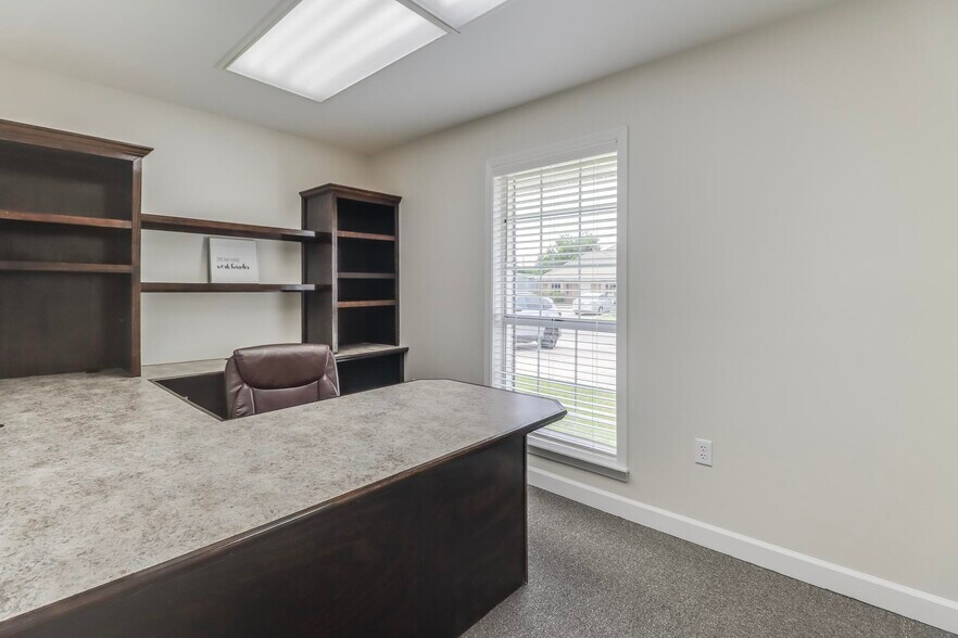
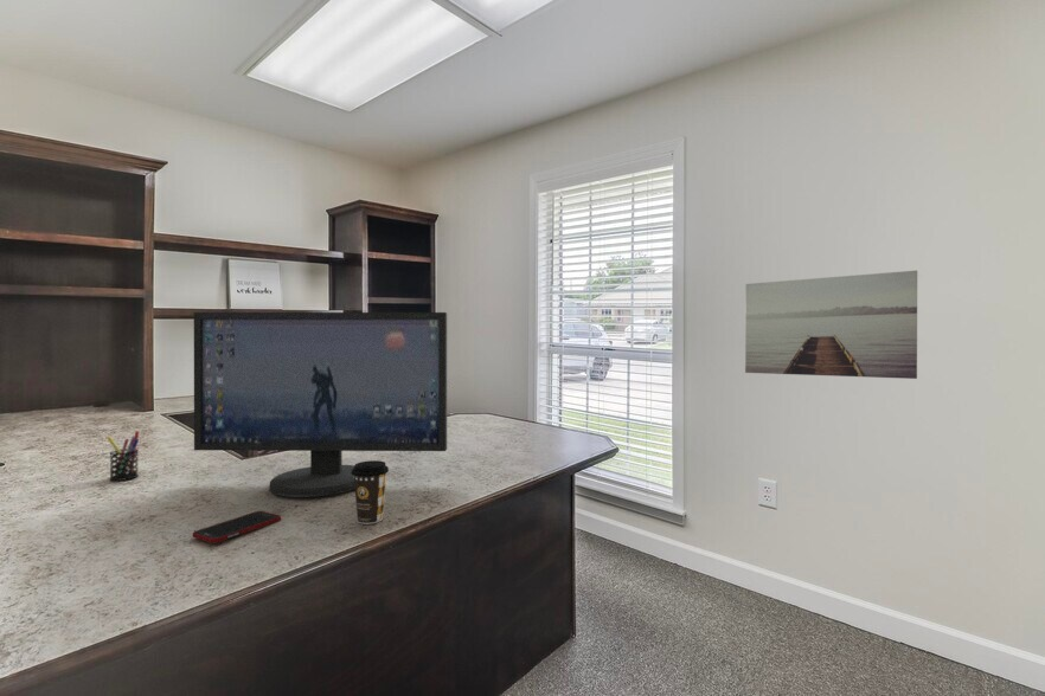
+ computer monitor [193,311,448,498]
+ wall art [744,269,918,380]
+ pen holder [105,430,140,482]
+ coffee cup [352,459,390,526]
+ cell phone [191,510,282,544]
